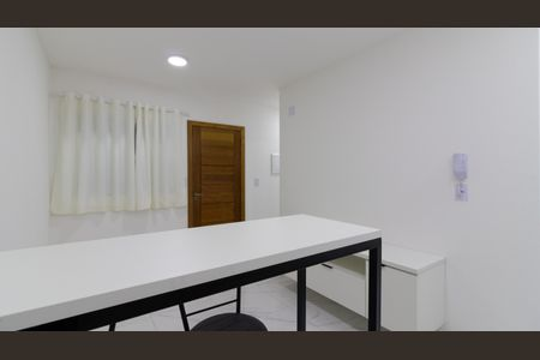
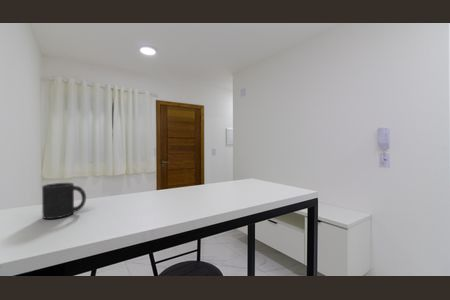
+ mug [41,182,87,220]
